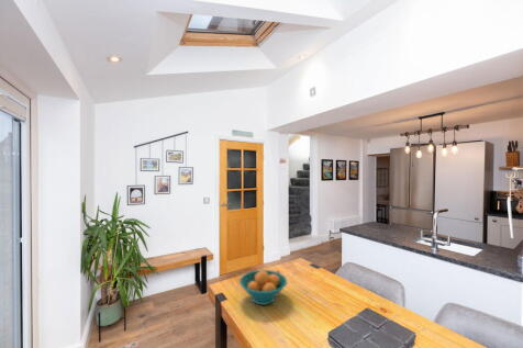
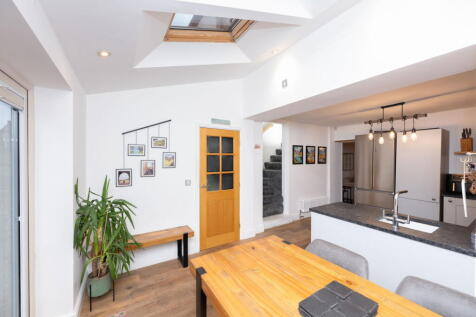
- fruit bowl [238,269,288,306]
